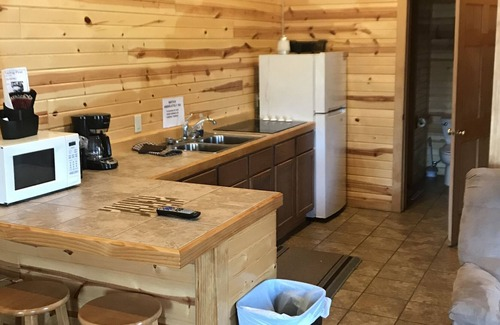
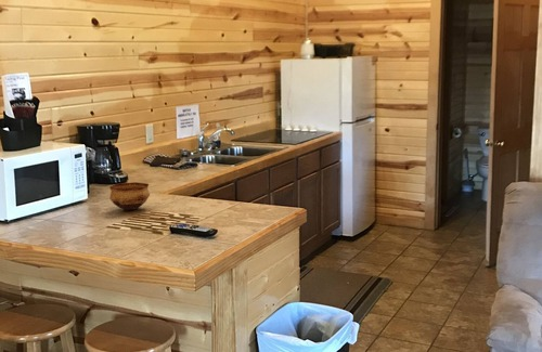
+ bowl [108,181,151,211]
